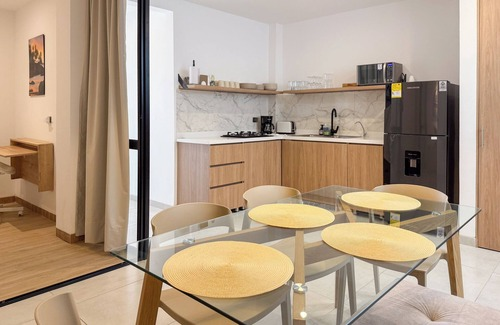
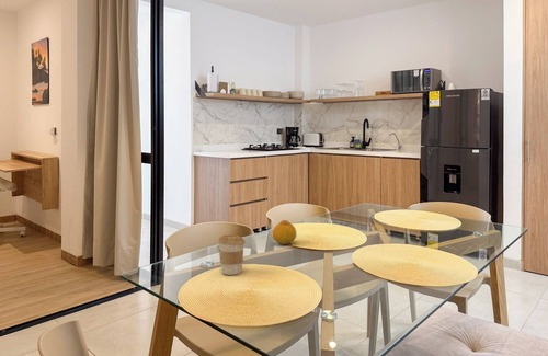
+ coffee cup [217,234,246,276]
+ fruit [271,219,297,245]
